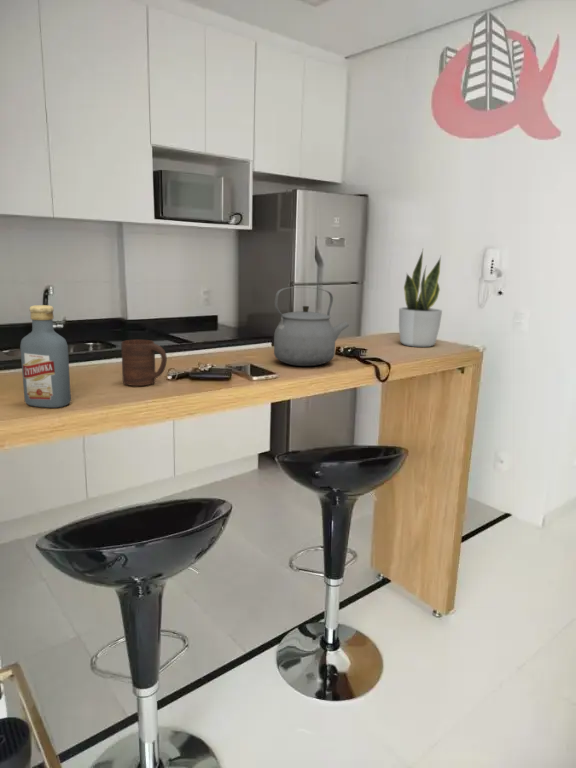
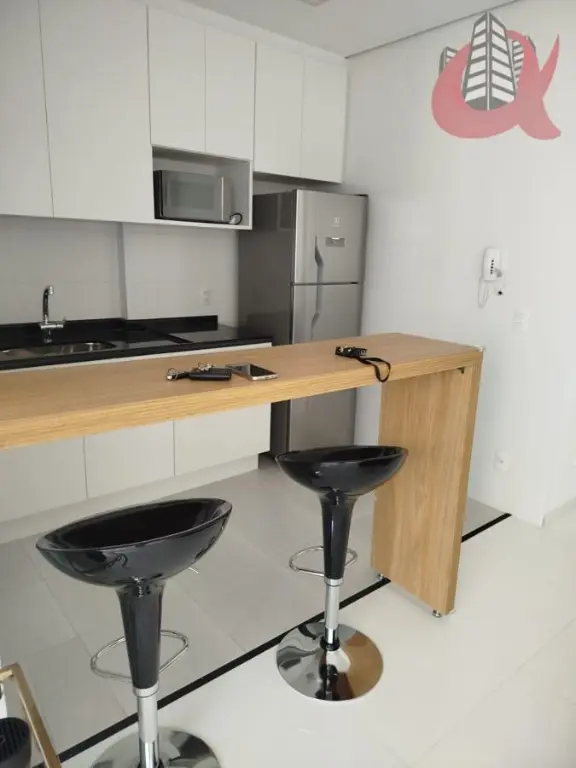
- tea kettle [273,286,350,367]
- vodka [19,304,72,409]
- potted plant [398,249,443,348]
- cup [120,339,168,387]
